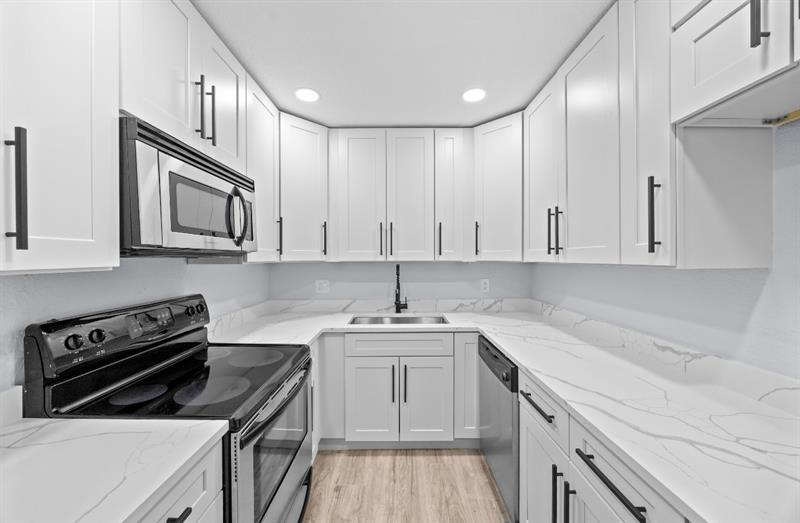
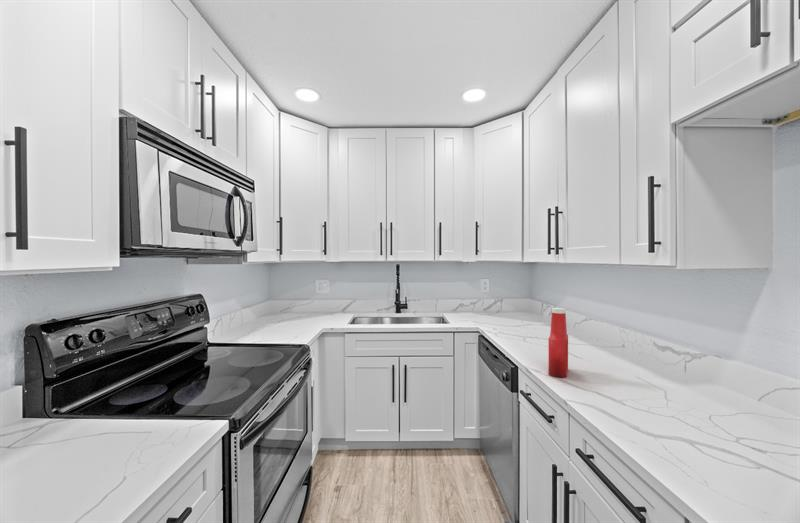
+ soap bottle [548,307,569,378]
